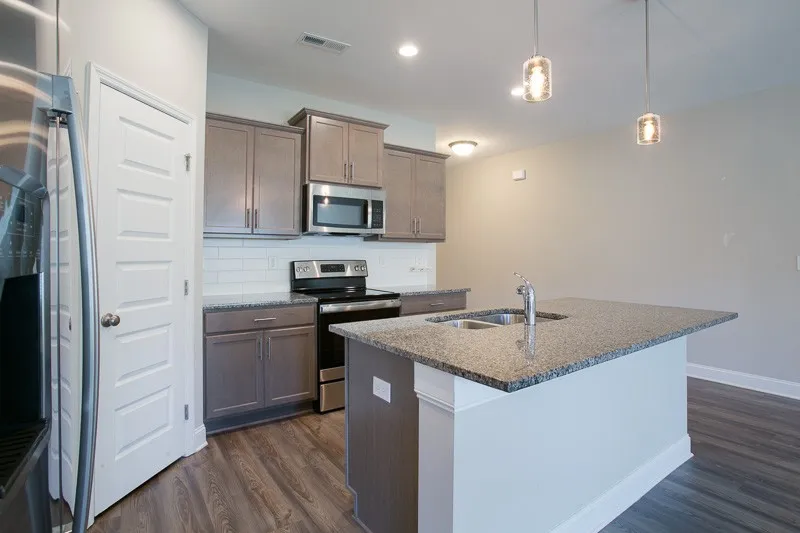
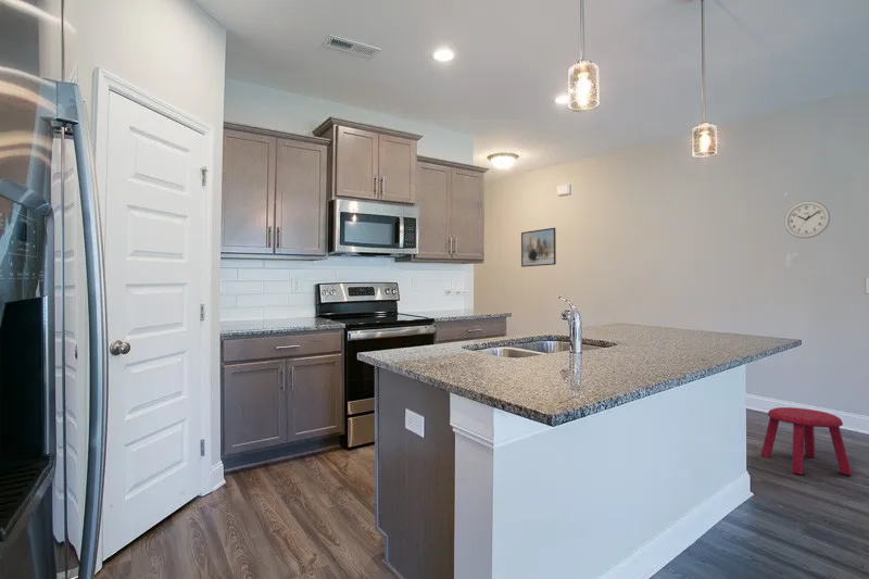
+ wall clock [783,200,831,239]
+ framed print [520,227,557,268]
+ stool [759,406,853,476]
